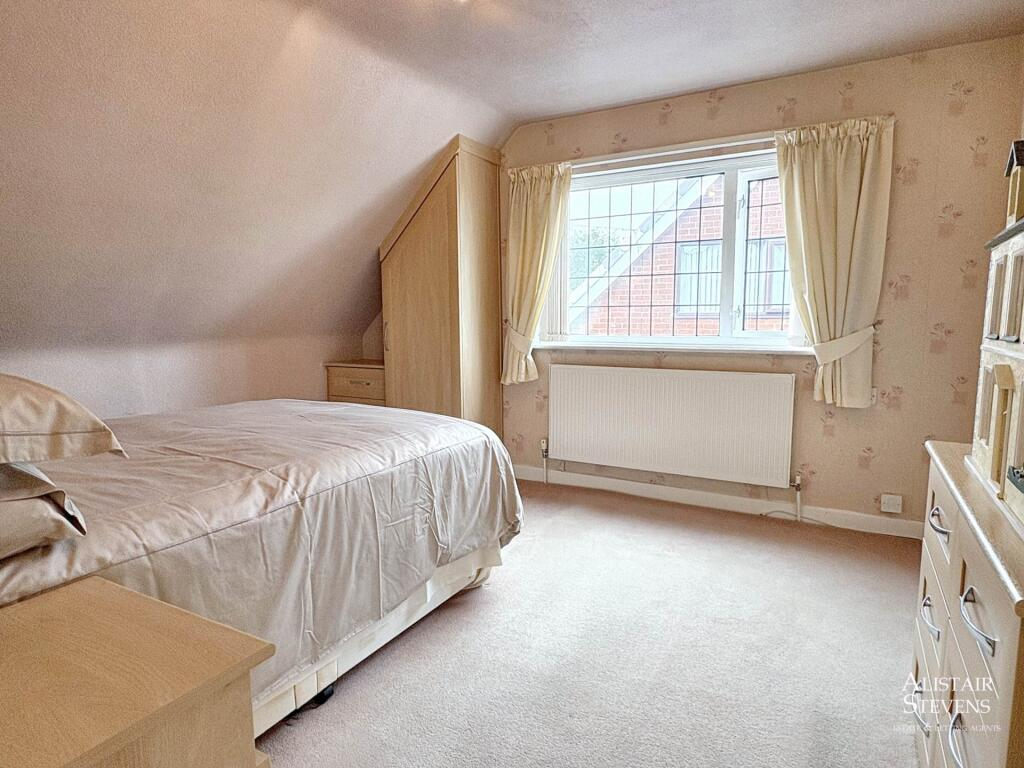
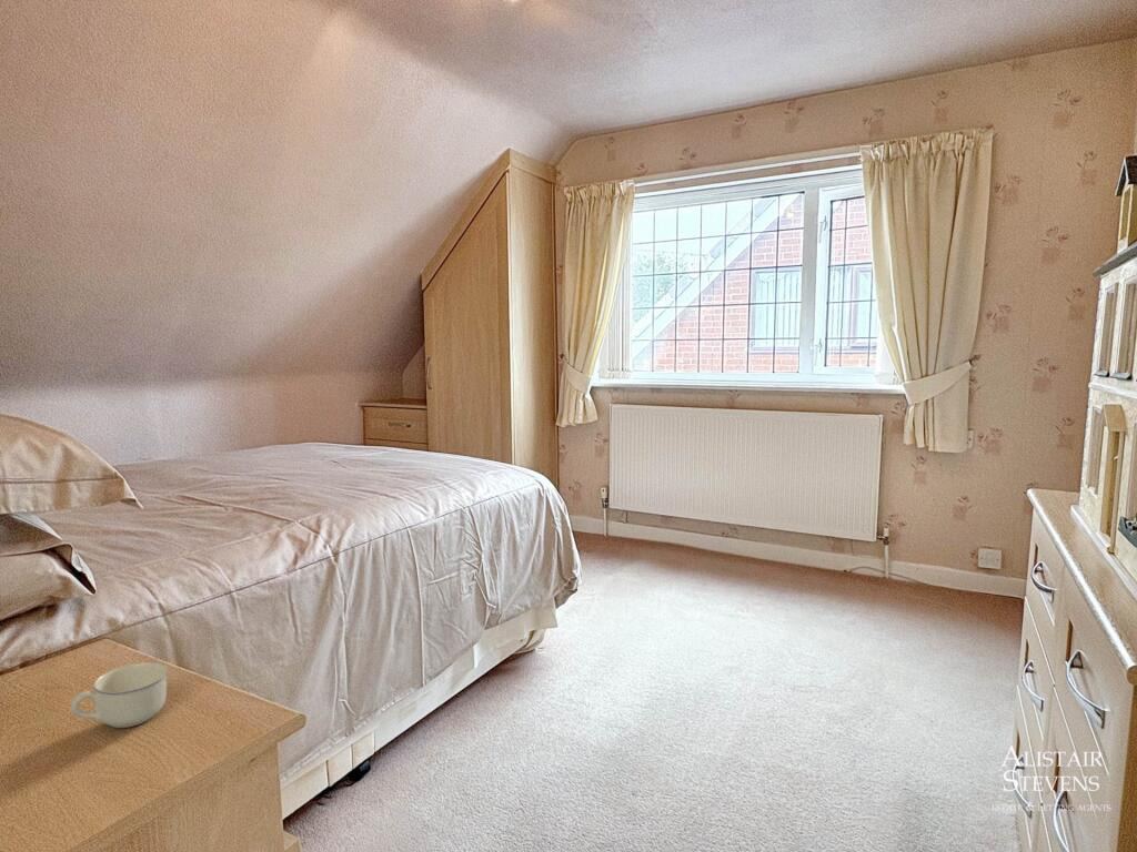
+ cup [70,661,168,729]
